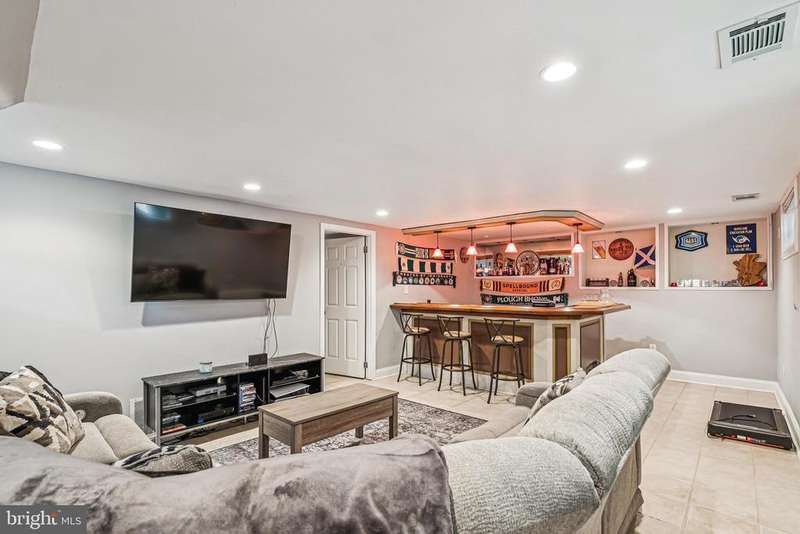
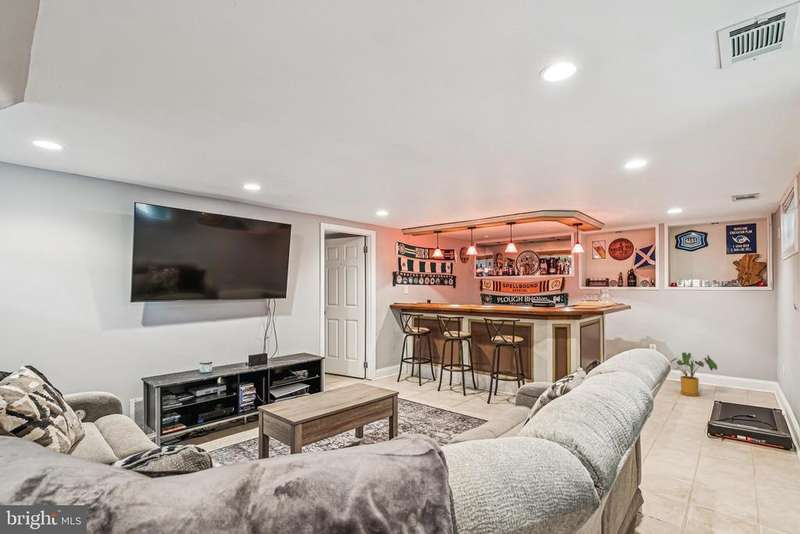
+ house plant [670,351,718,397]
